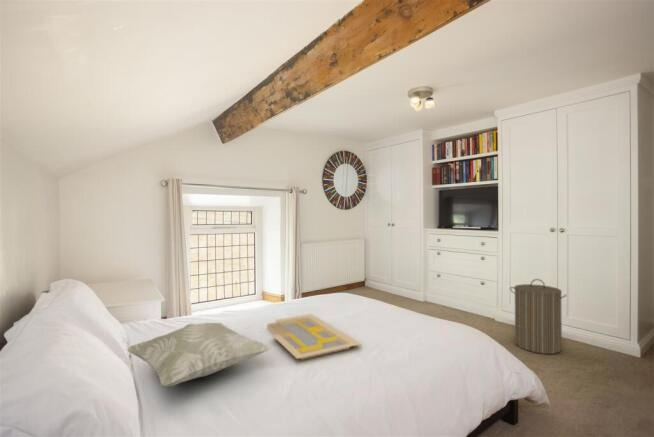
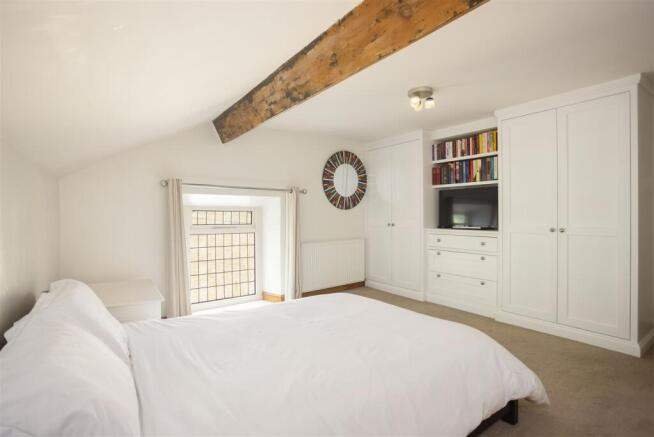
- decorative pillow [127,322,272,388]
- serving tray [266,313,363,361]
- laundry hamper [509,278,568,355]
